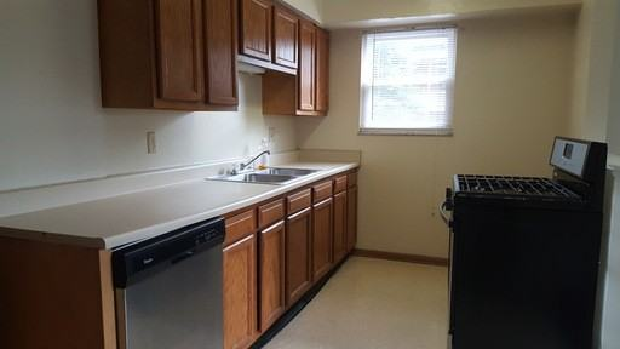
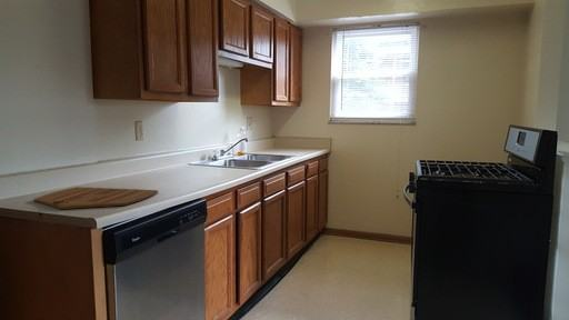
+ cutting board [33,186,159,210]
